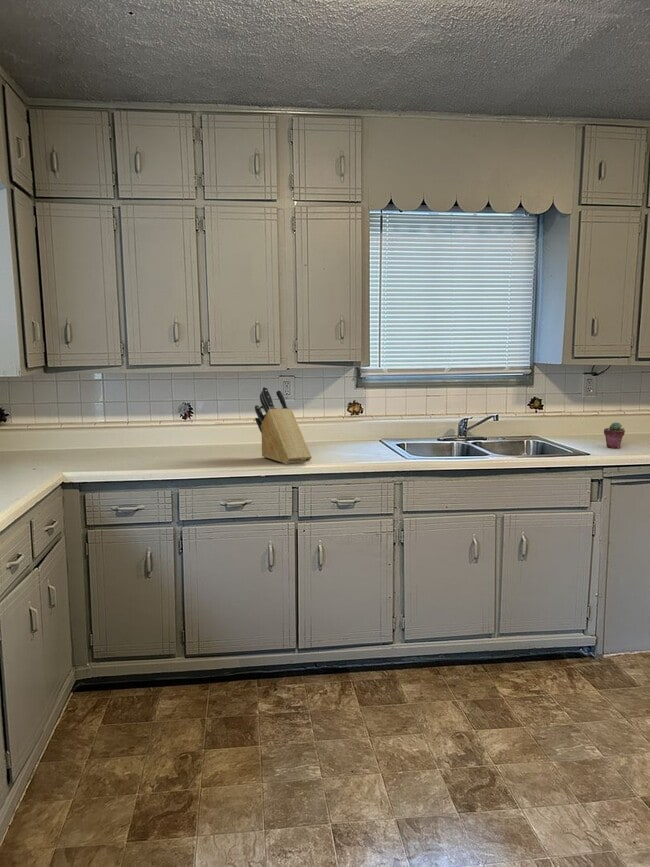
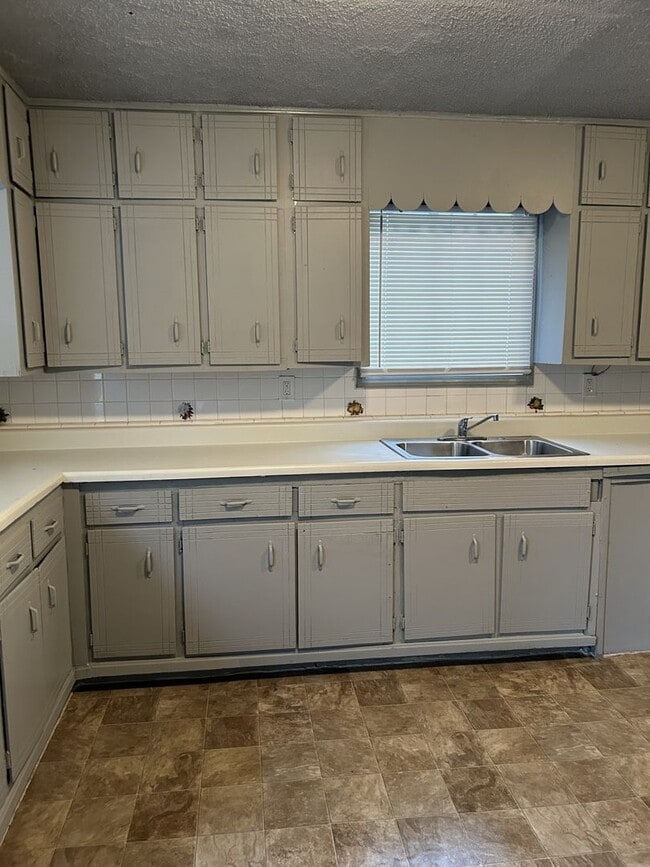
- potted succulent [603,421,626,449]
- knife block [254,386,313,465]
